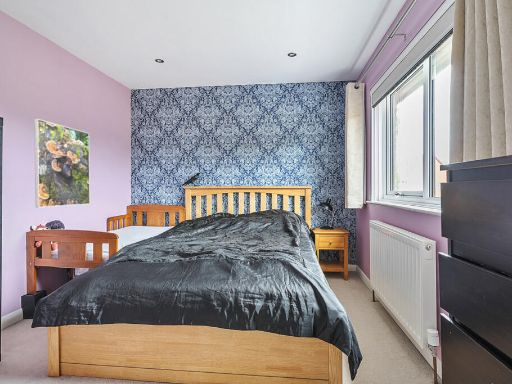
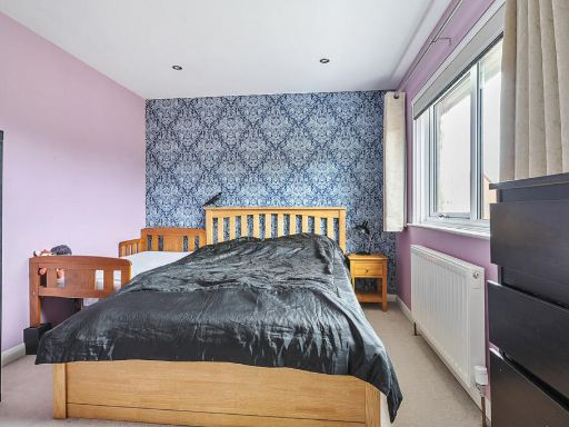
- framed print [34,118,91,208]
